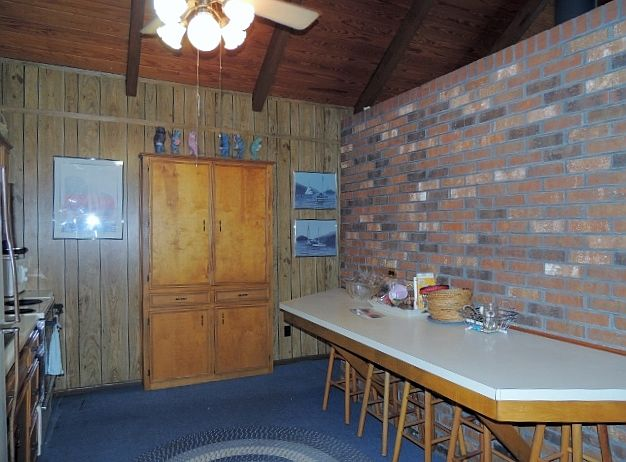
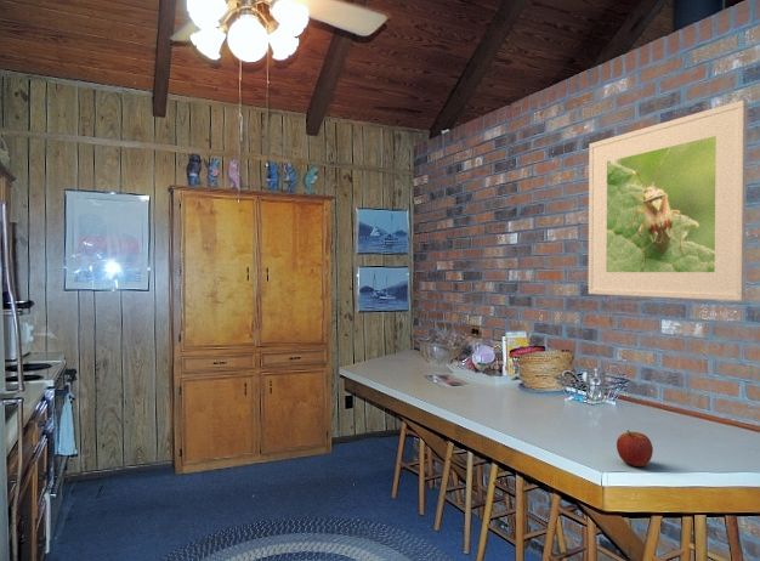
+ apple [616,429,654,467]
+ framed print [588,98,749,302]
